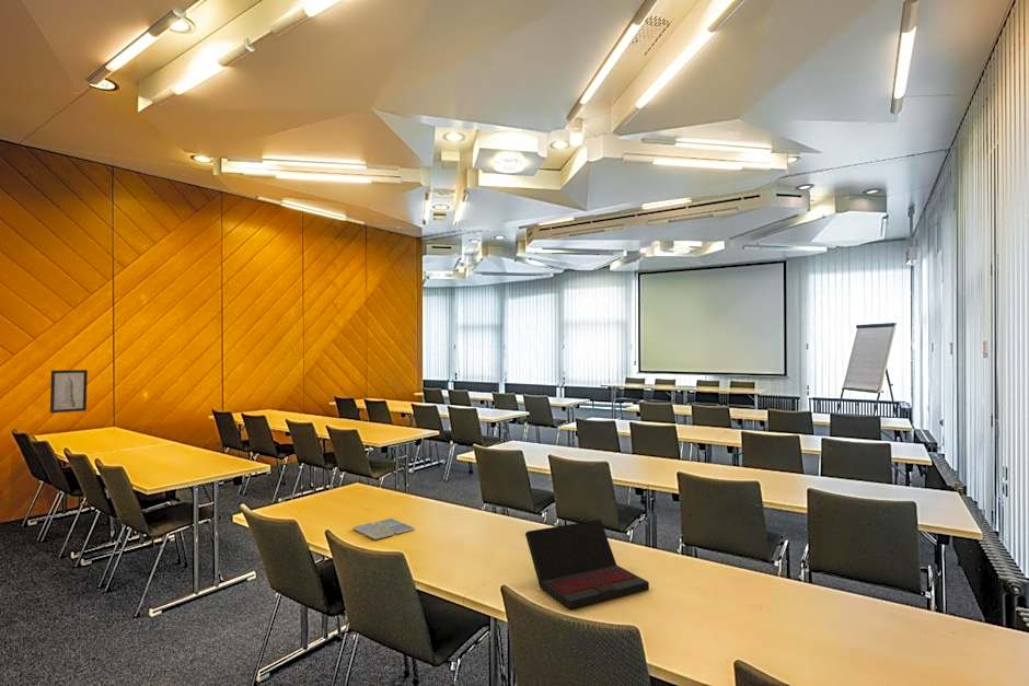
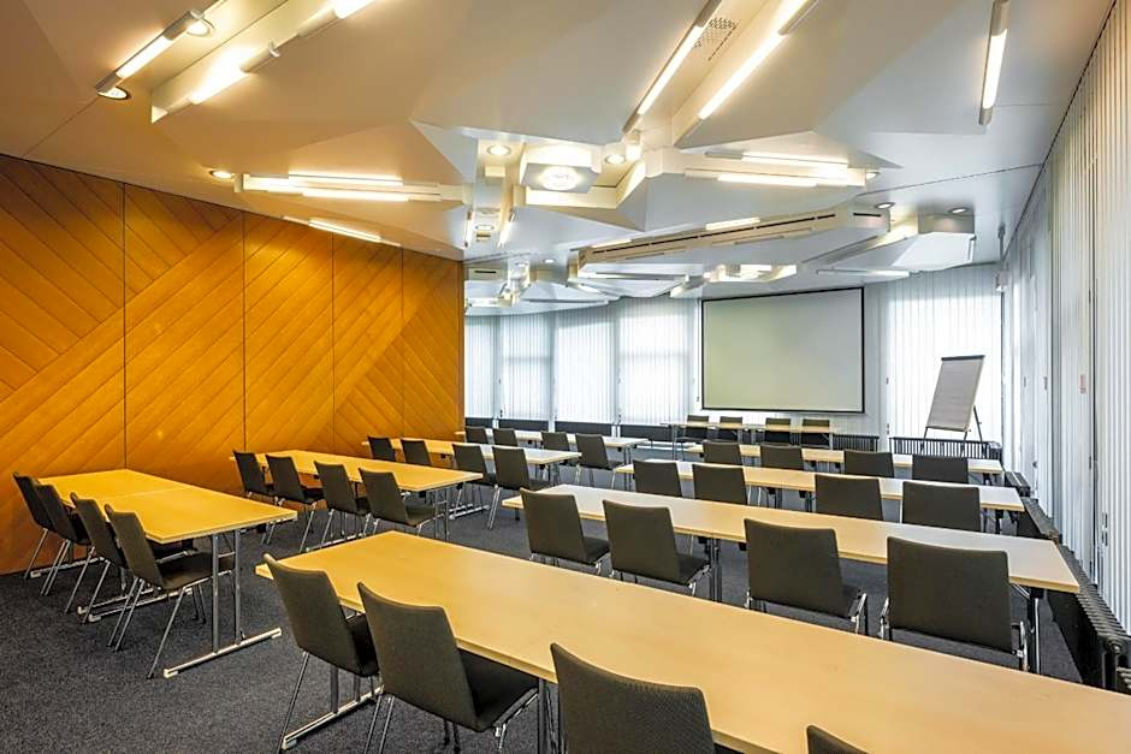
- laptop [524,519,650,611]
- wall art [49,369,89,414]
- drink coaster [351,518,416,540]
